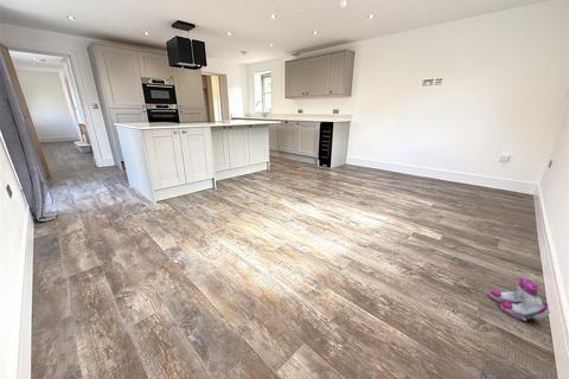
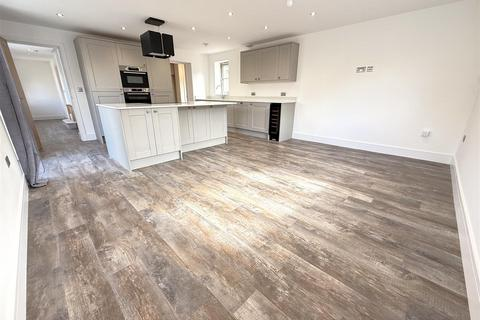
- boots [487,277,551,322]
